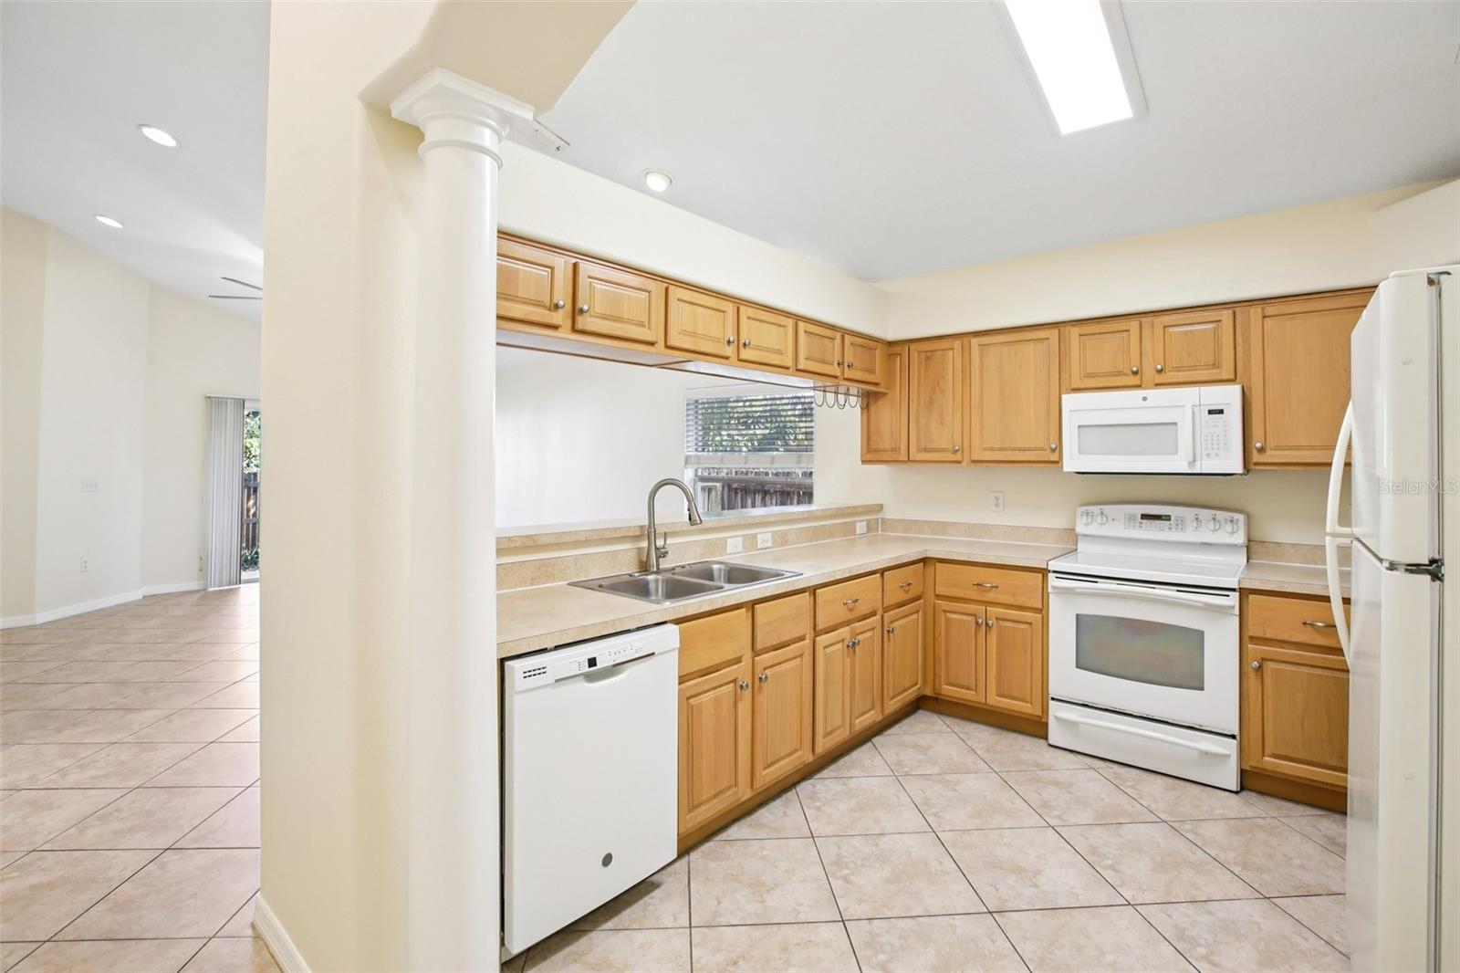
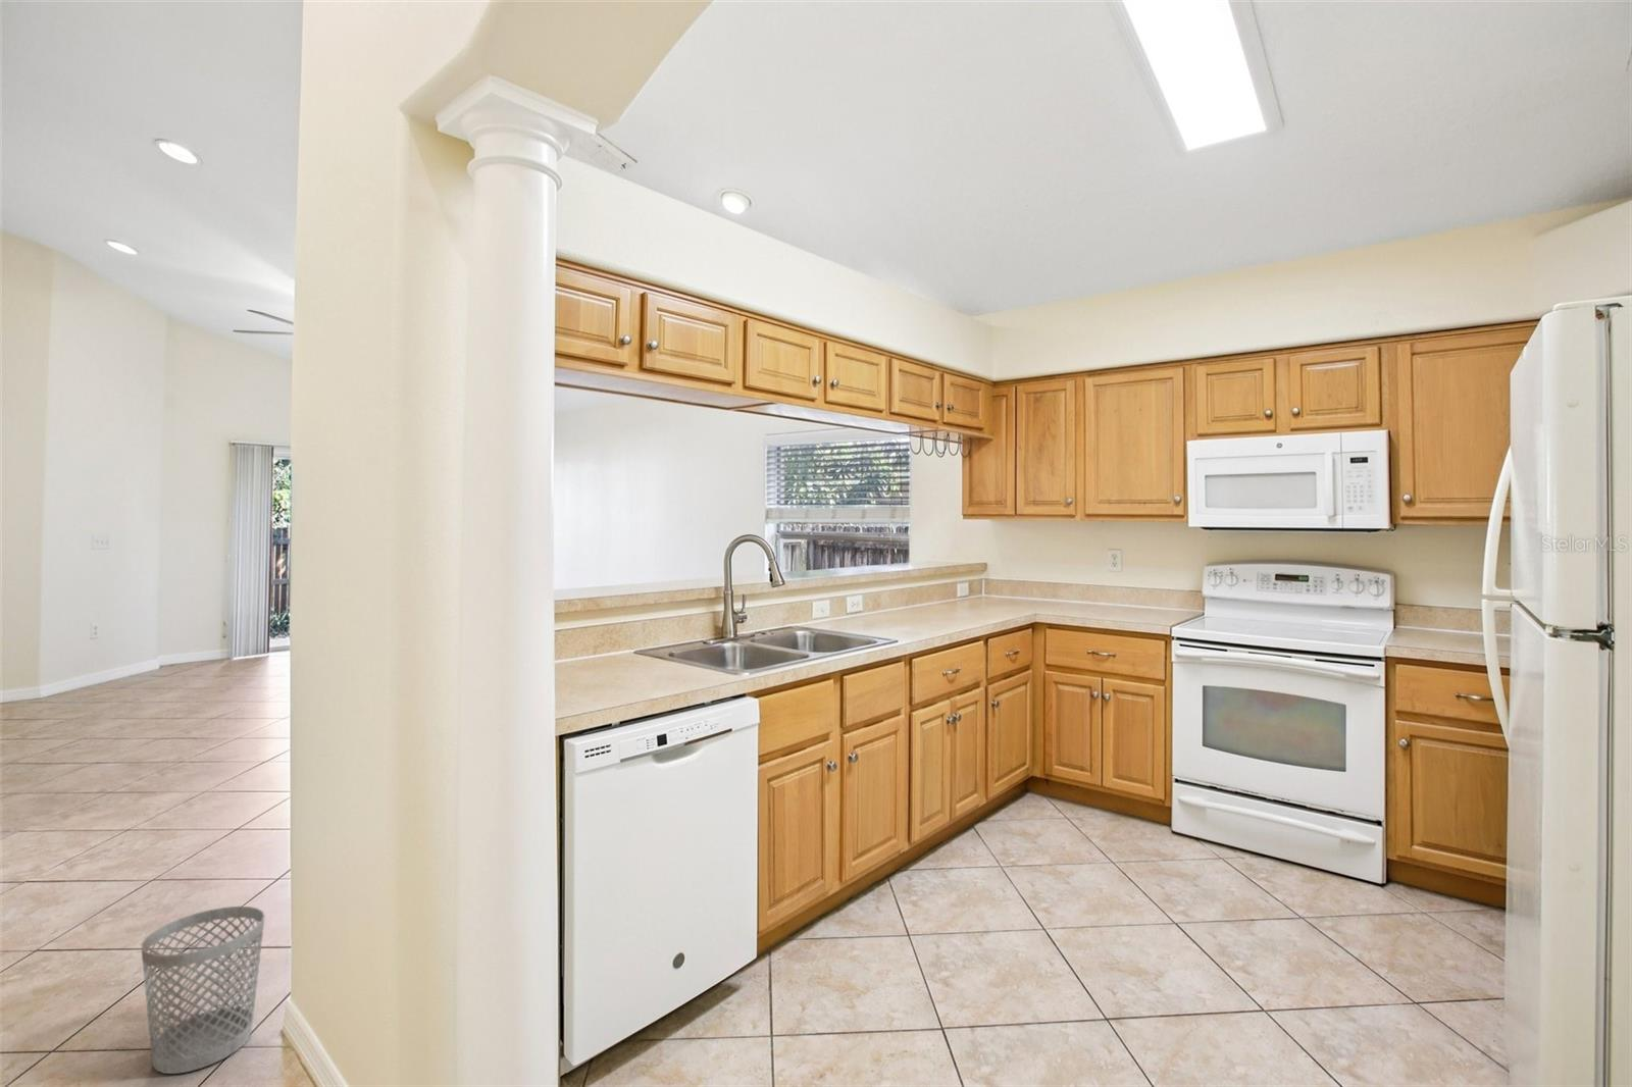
+ wastebasket [141,905,266,1075]
